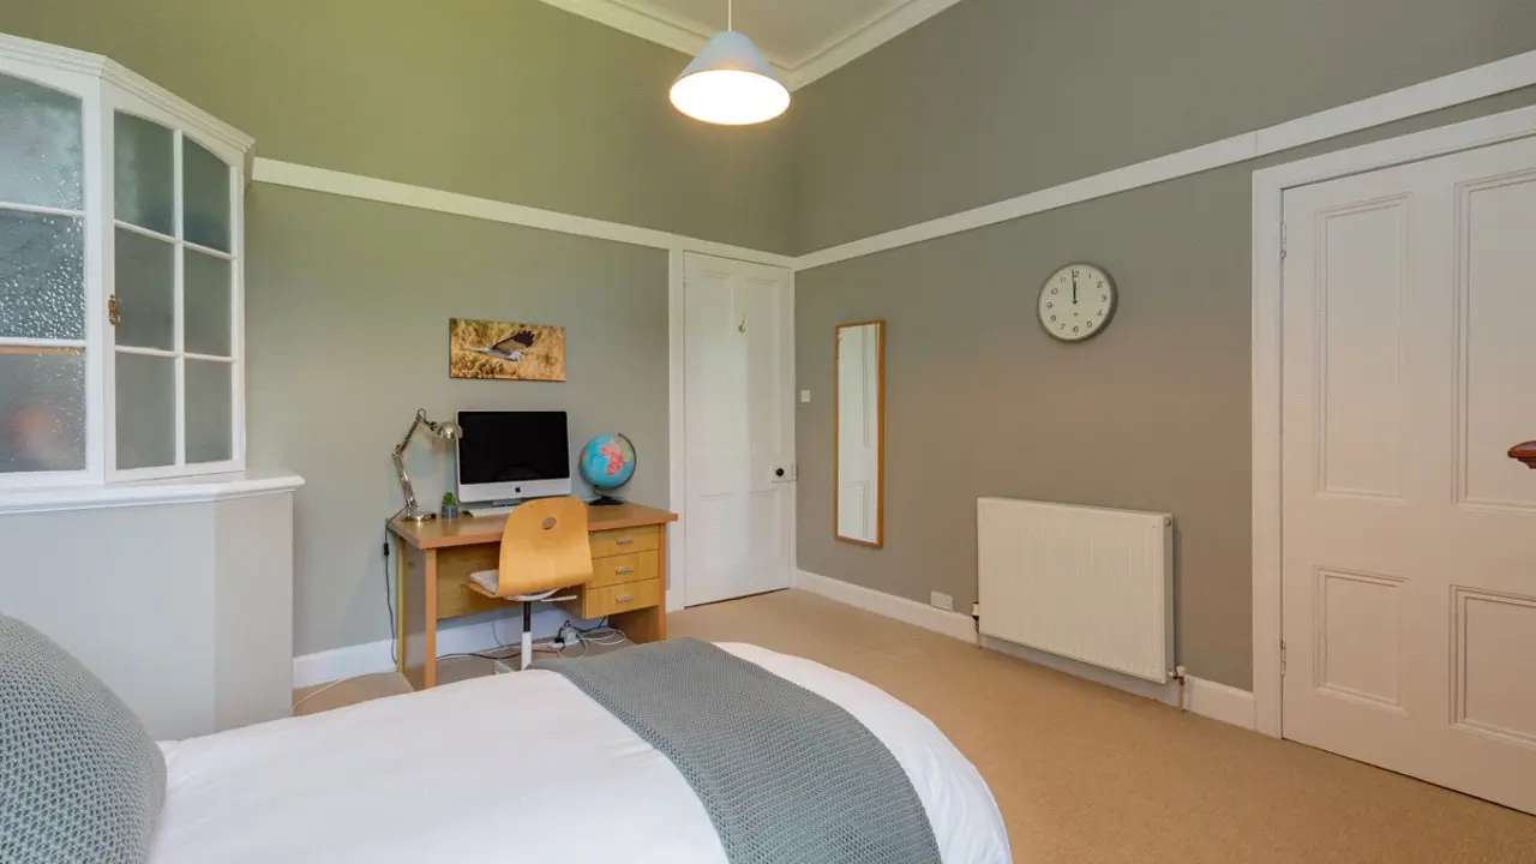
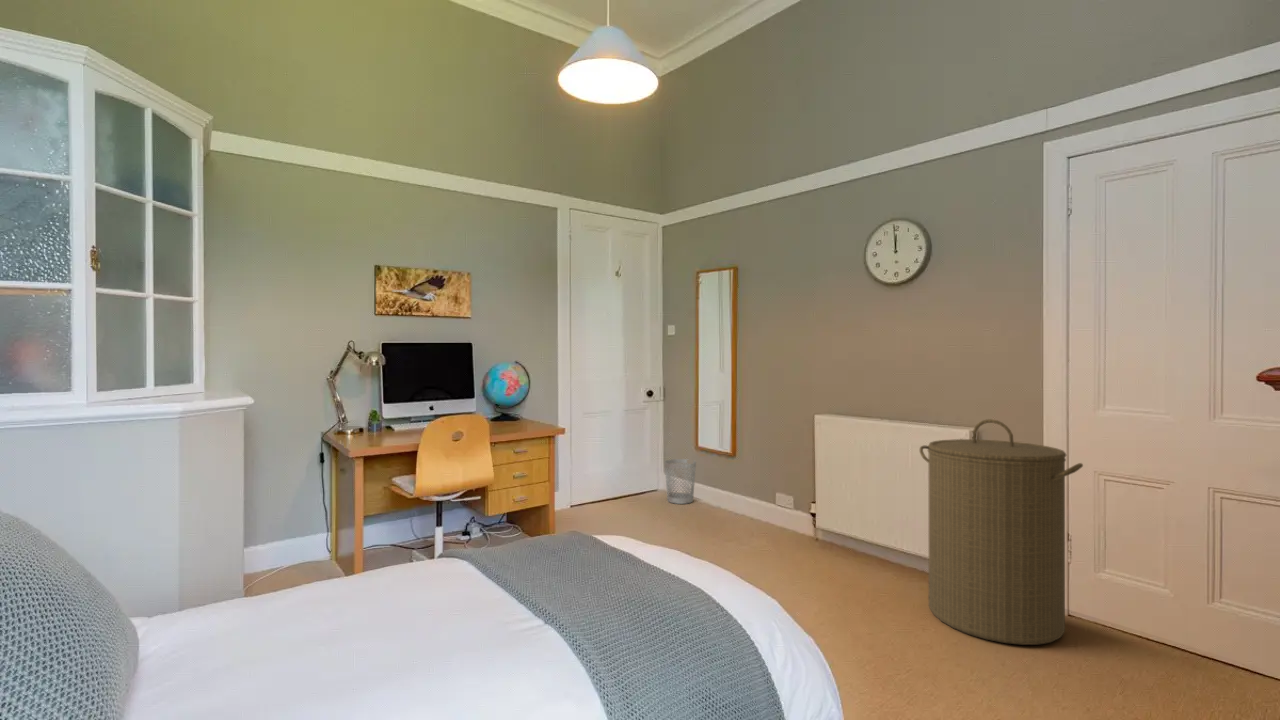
+ wastebasket [663,458,697,505]
+ laundry hamper [919,418,1084,646]
